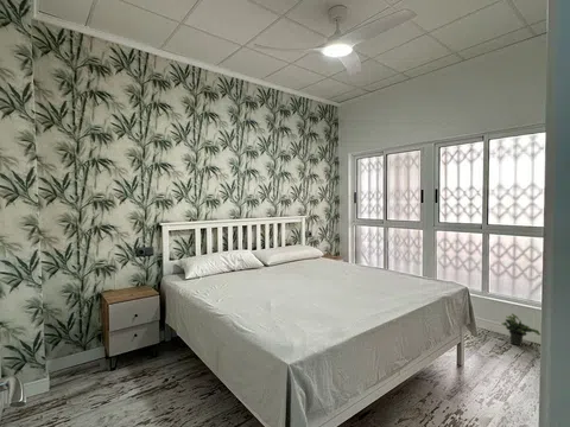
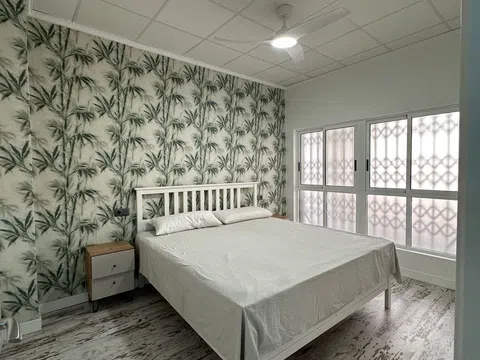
- potted plant [500,313,542,346]
